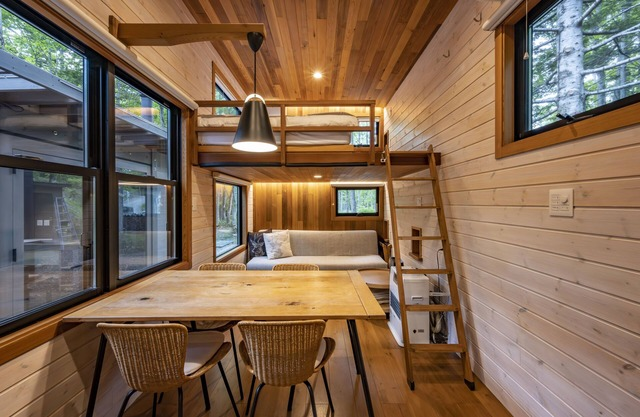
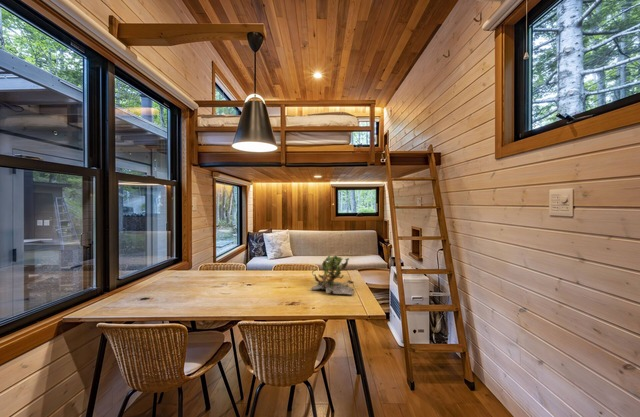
+ plant [310,254,354,295]
